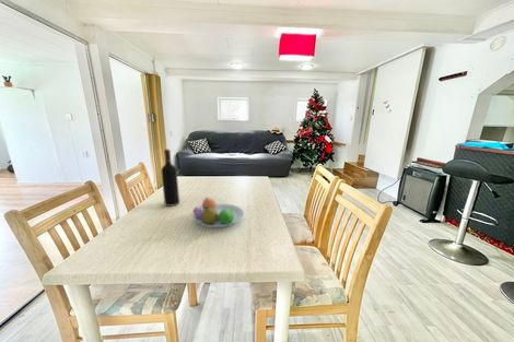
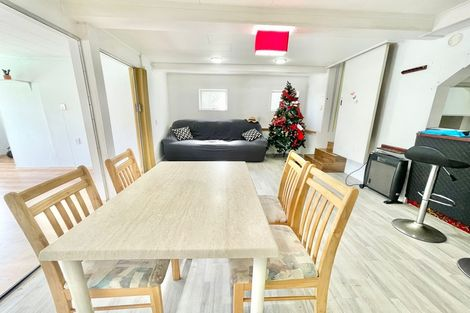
- wine bottle [160,149,180,208]
- fruit bowl [191,197,245,229]
